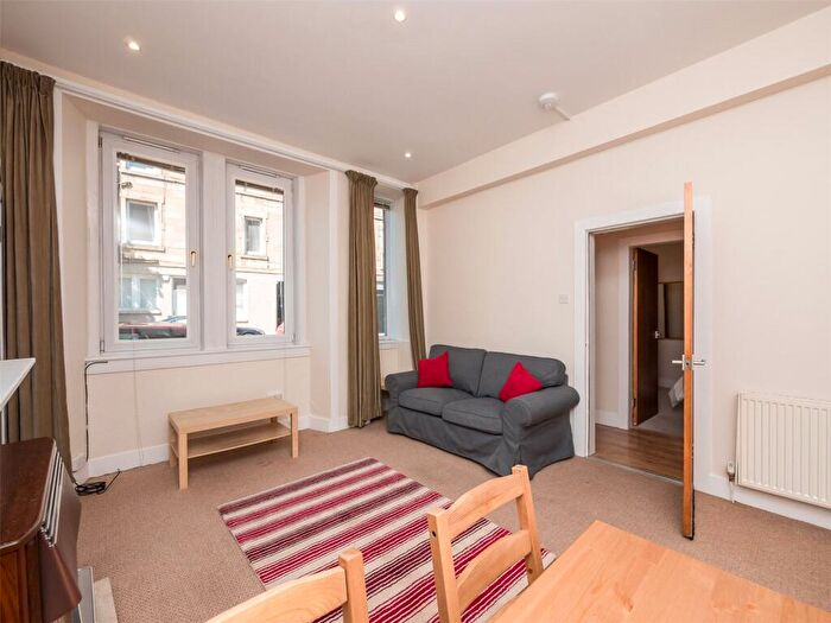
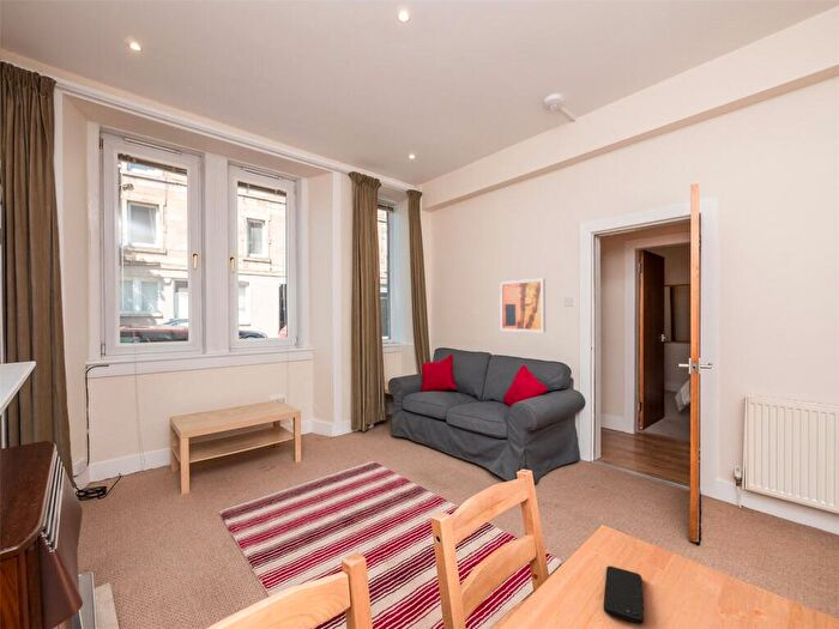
+ wall art [499,278,547,333]
+ smartphone [603,564,645,625]
